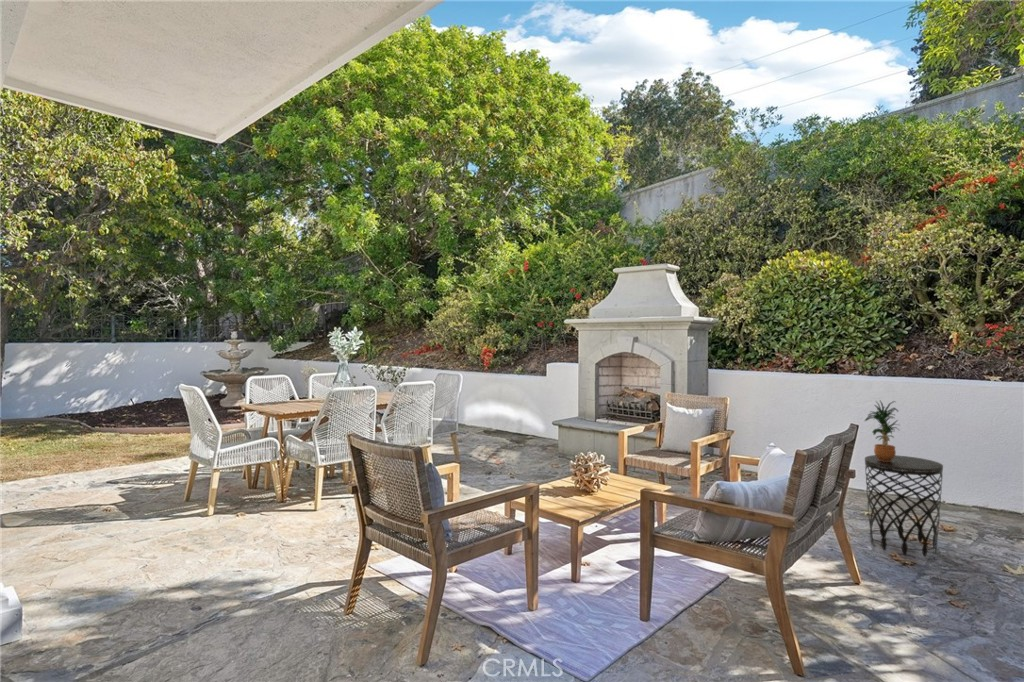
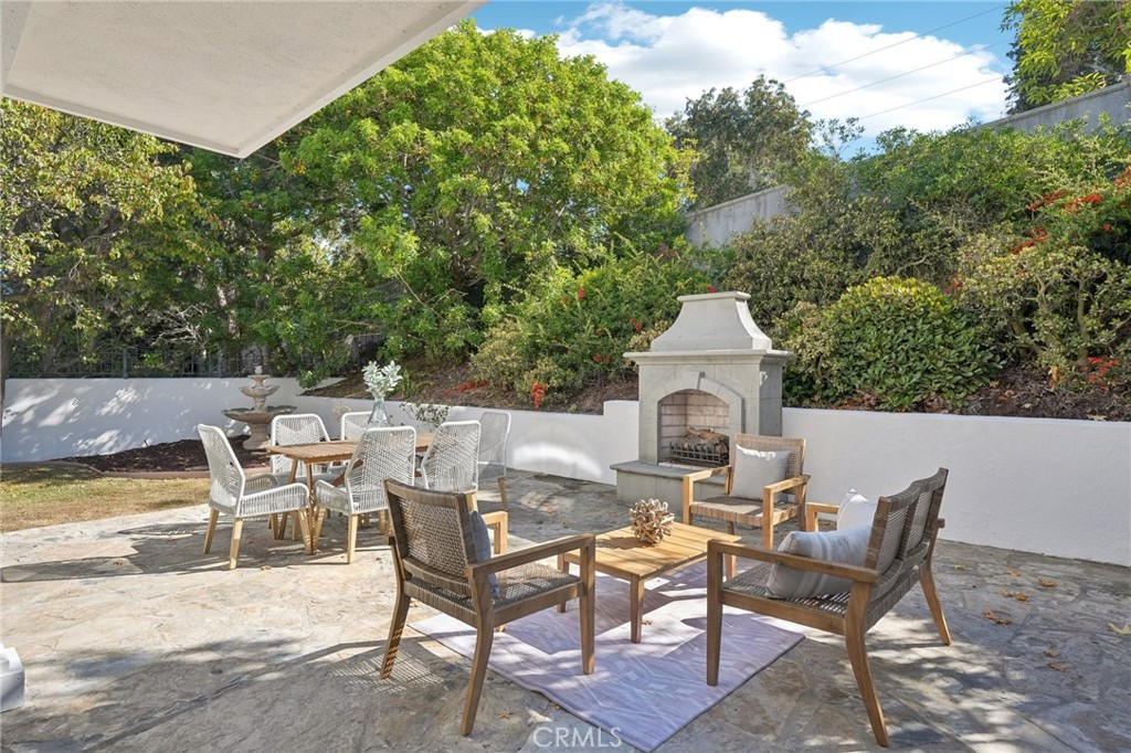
- side table [864,454,944,558]
- potted plant [864,399,900,462]
